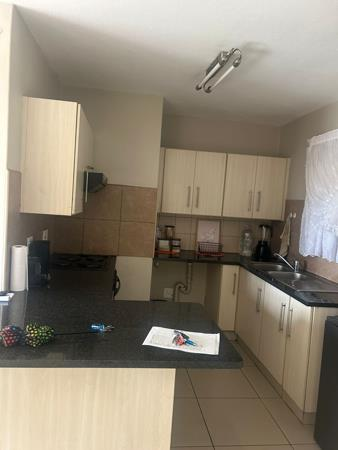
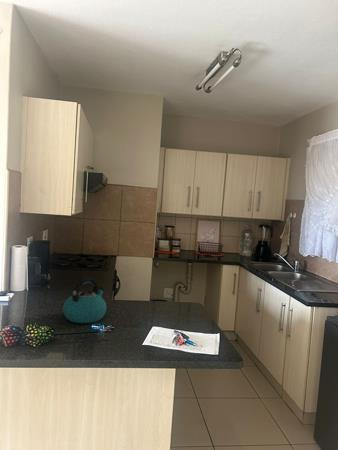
+ kettle [62,276,107,324]
